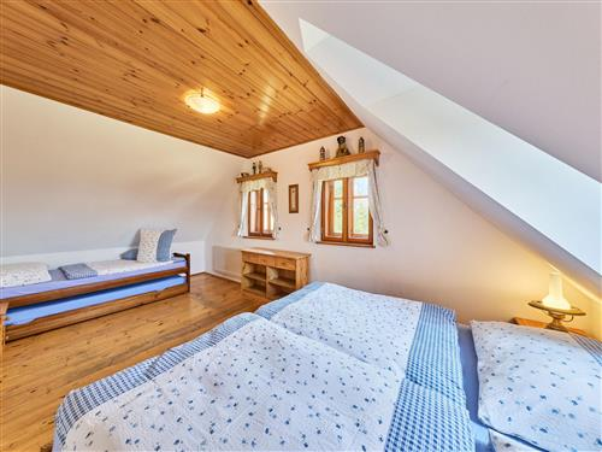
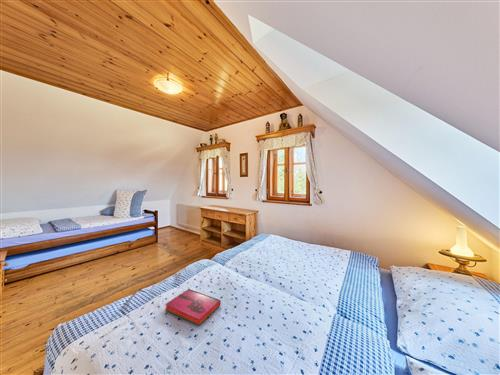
+ hardback book [164,288,222,326]
